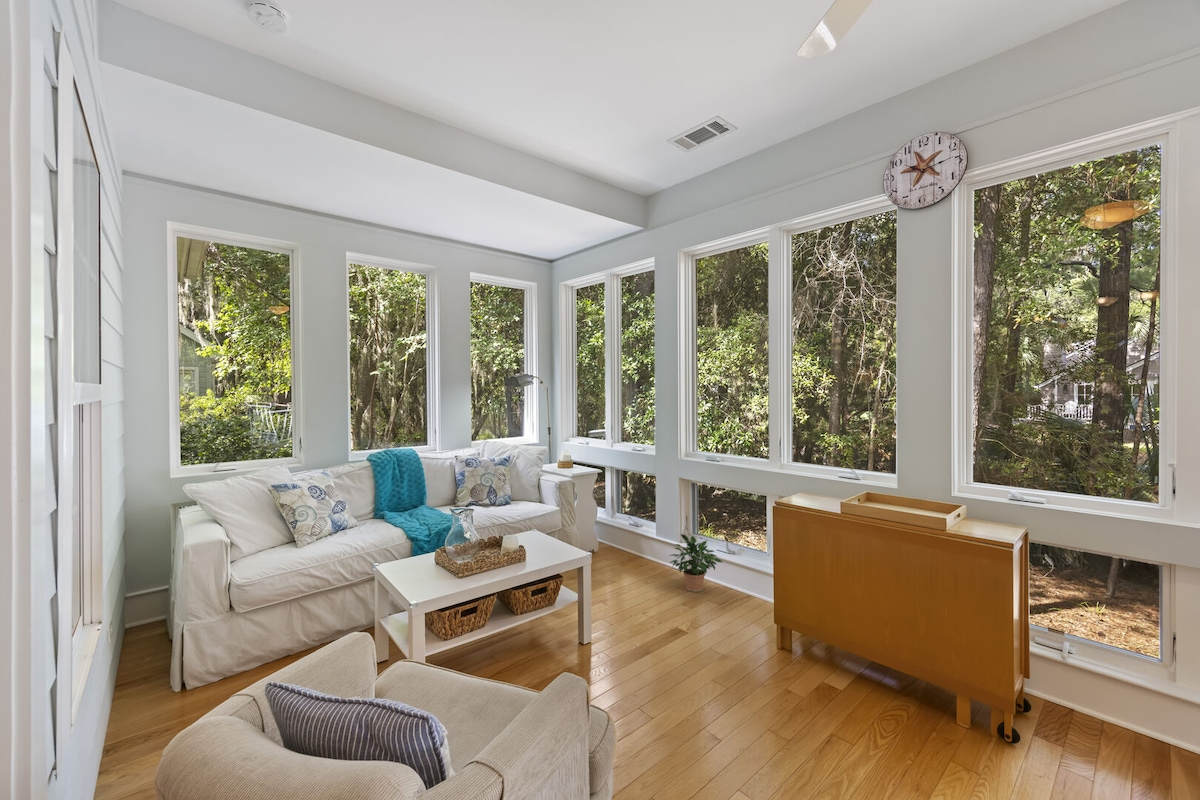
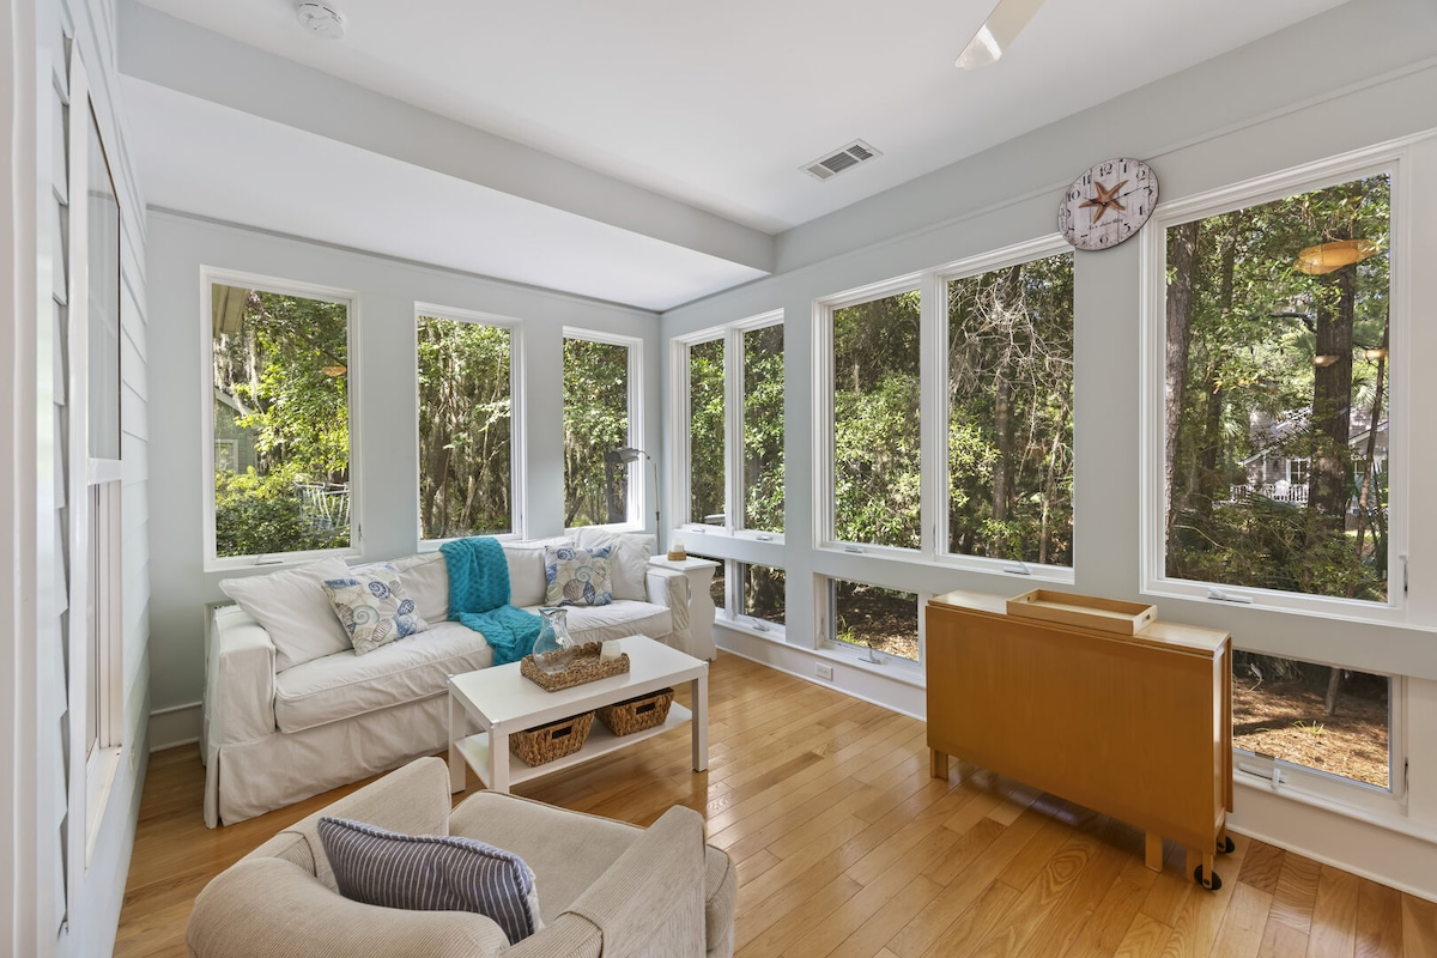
- potted plant [668,533,724,593]
